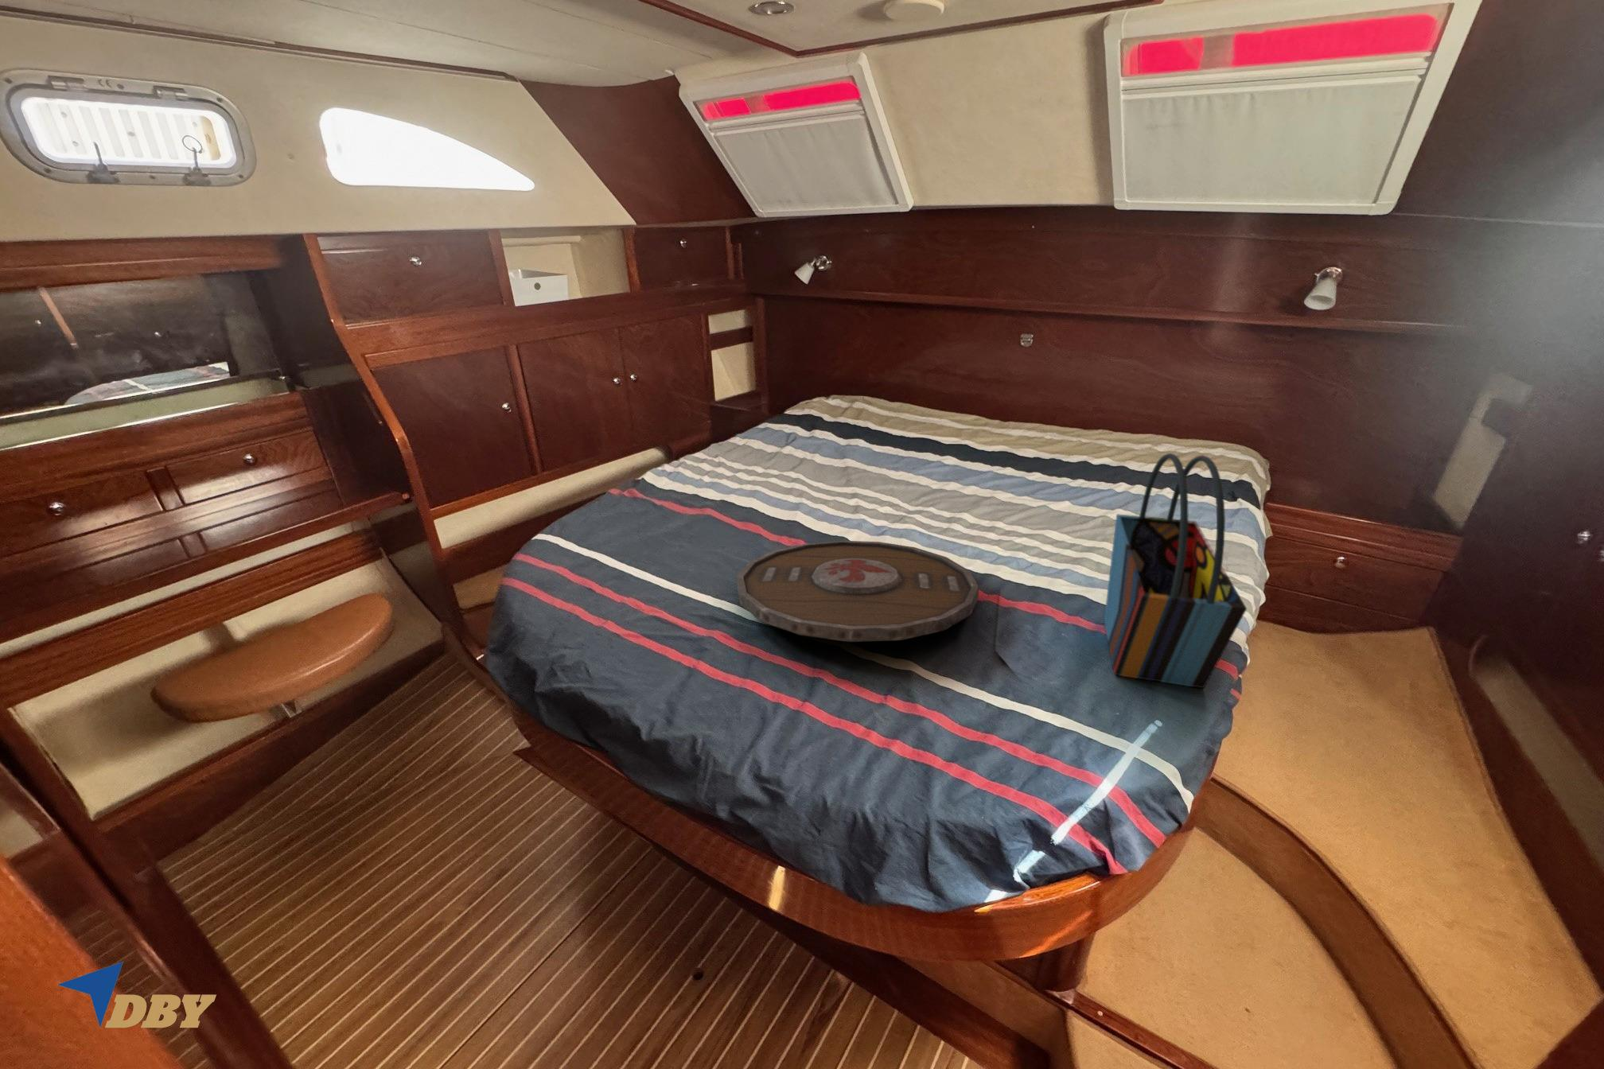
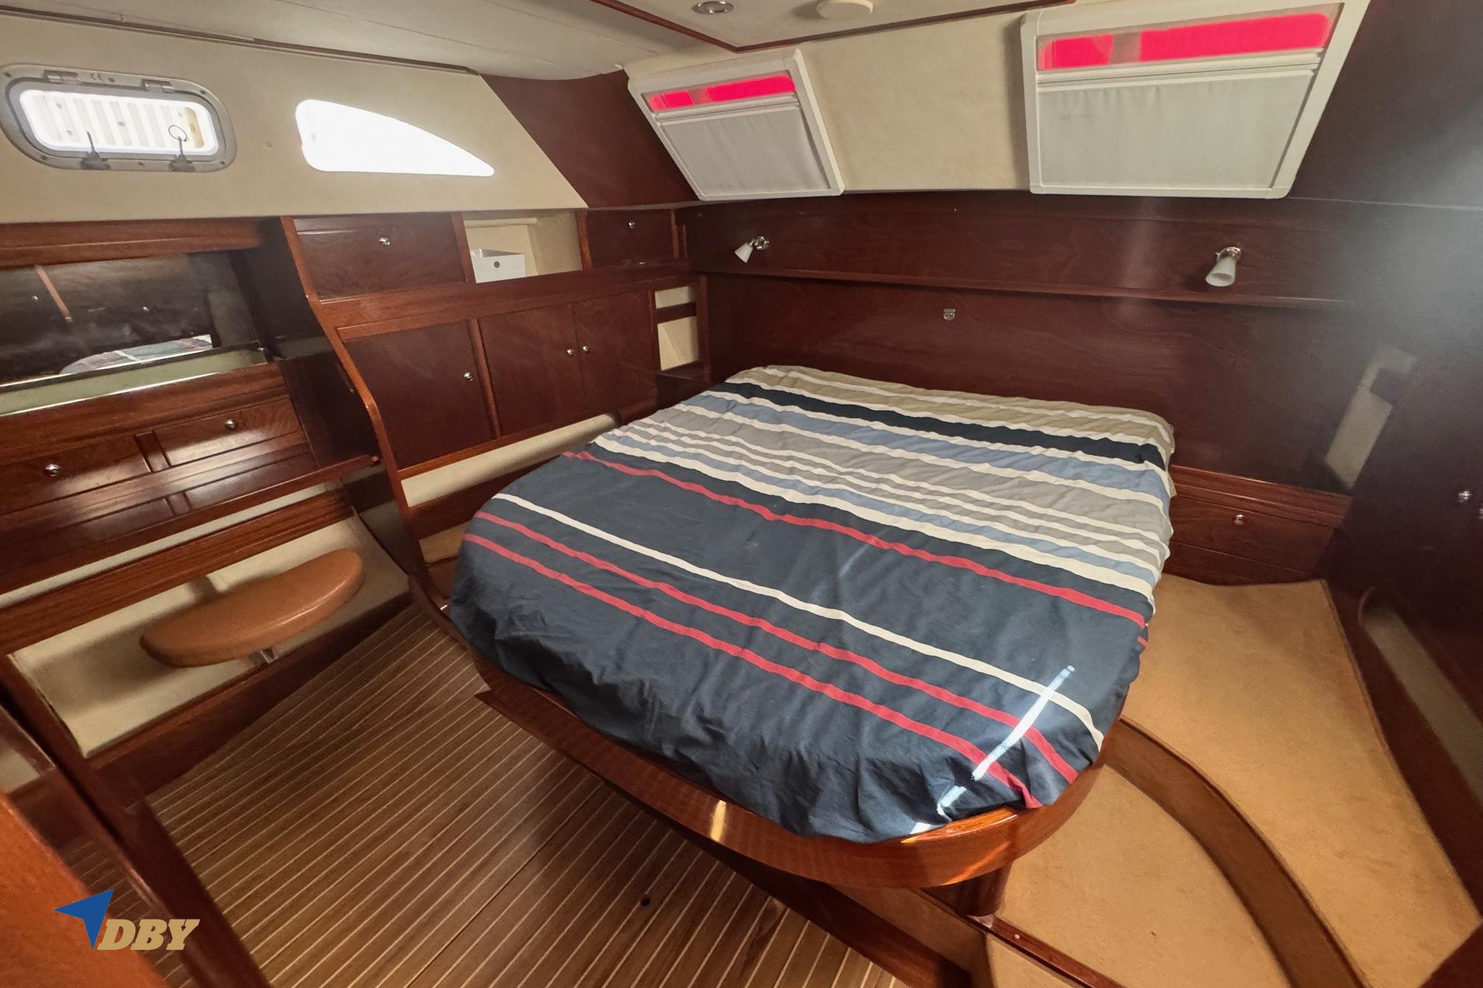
- serving tray [736,540,980,643]
- tote bag [1104,452,1247,690]
